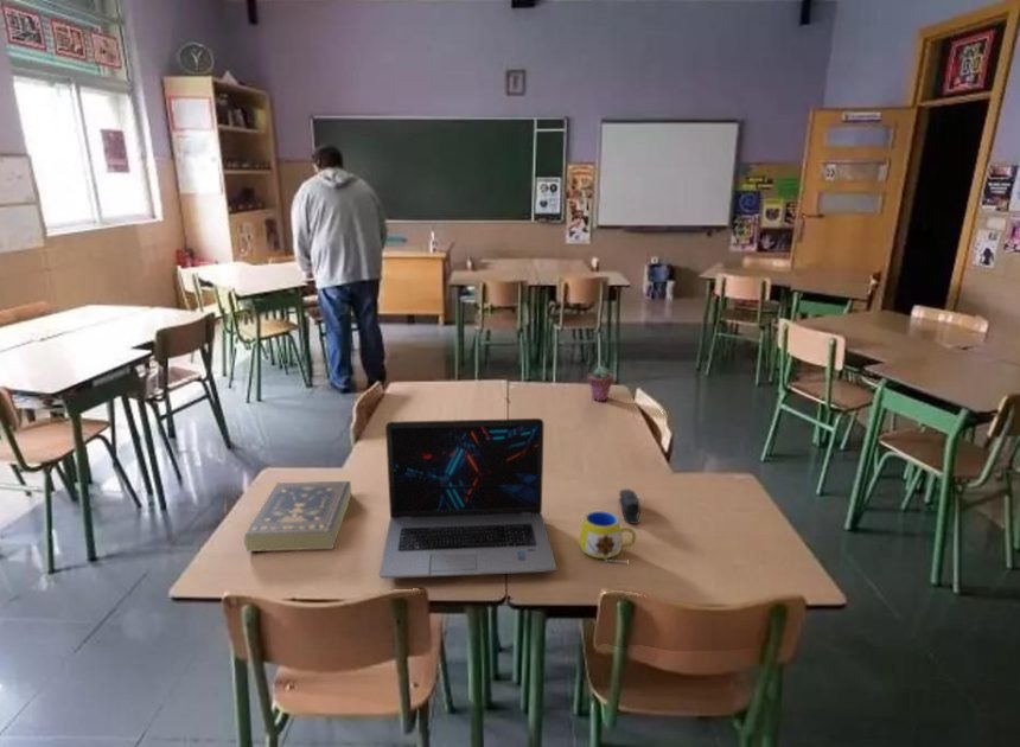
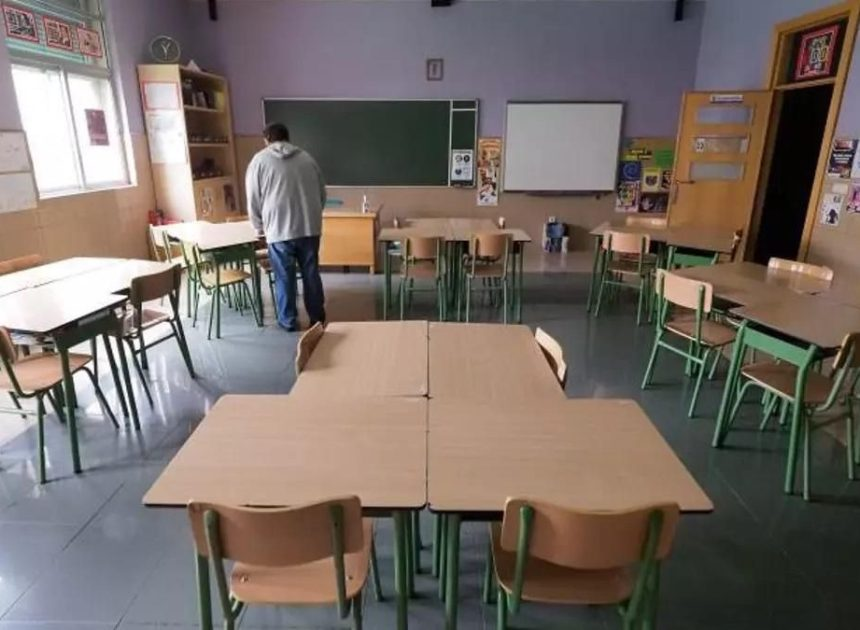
- mug [578,510,637,563]
- stapler [618,489,642,525]
- book [243,480,352,553]
- potted succulent [586,365,614,402]
- laptop [378,417,557,580]
